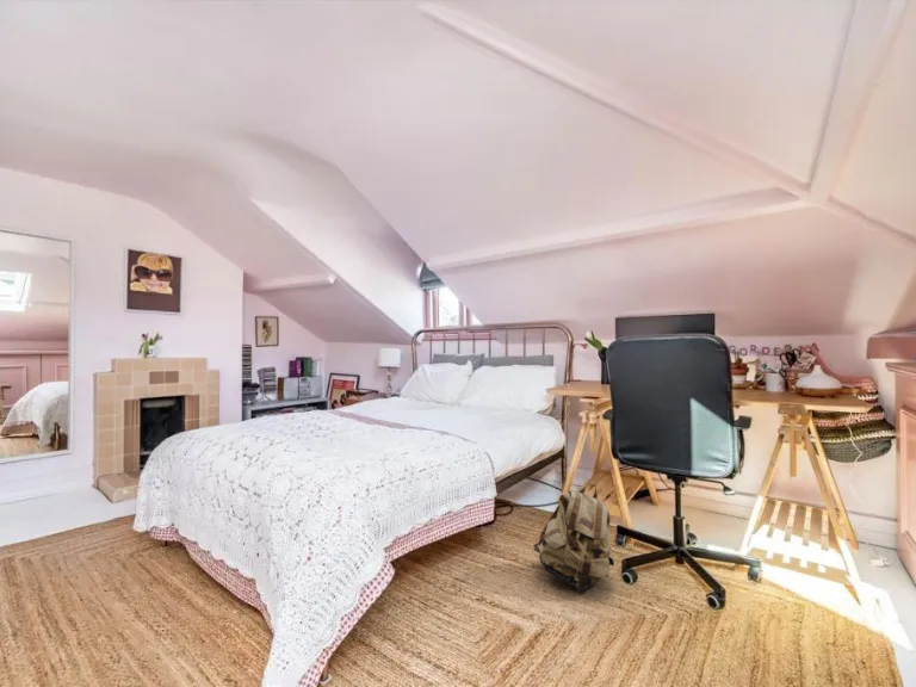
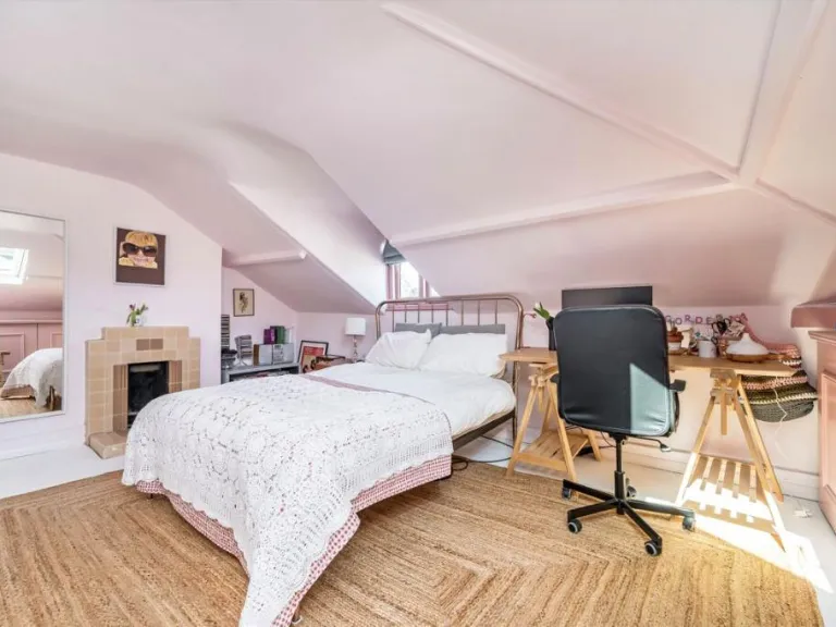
- backpack [532,483,615,593]
